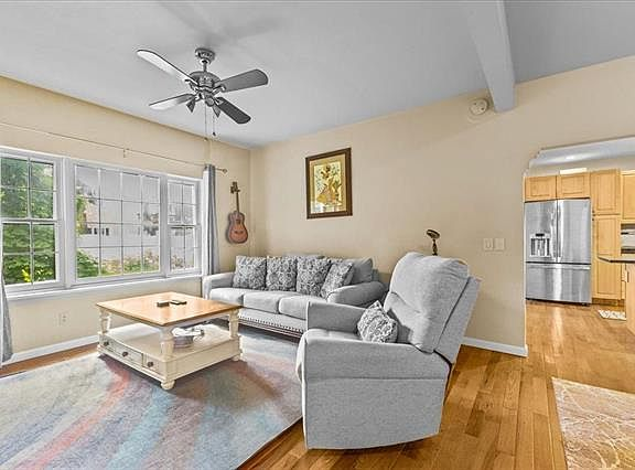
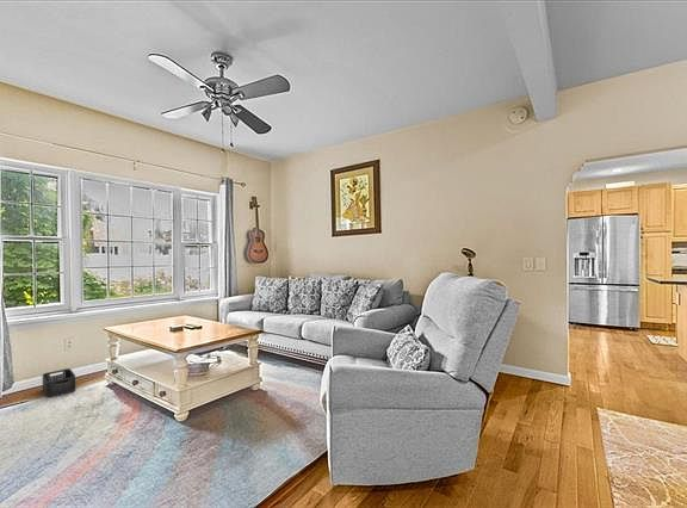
+ storage bin [42,367,76,398]
